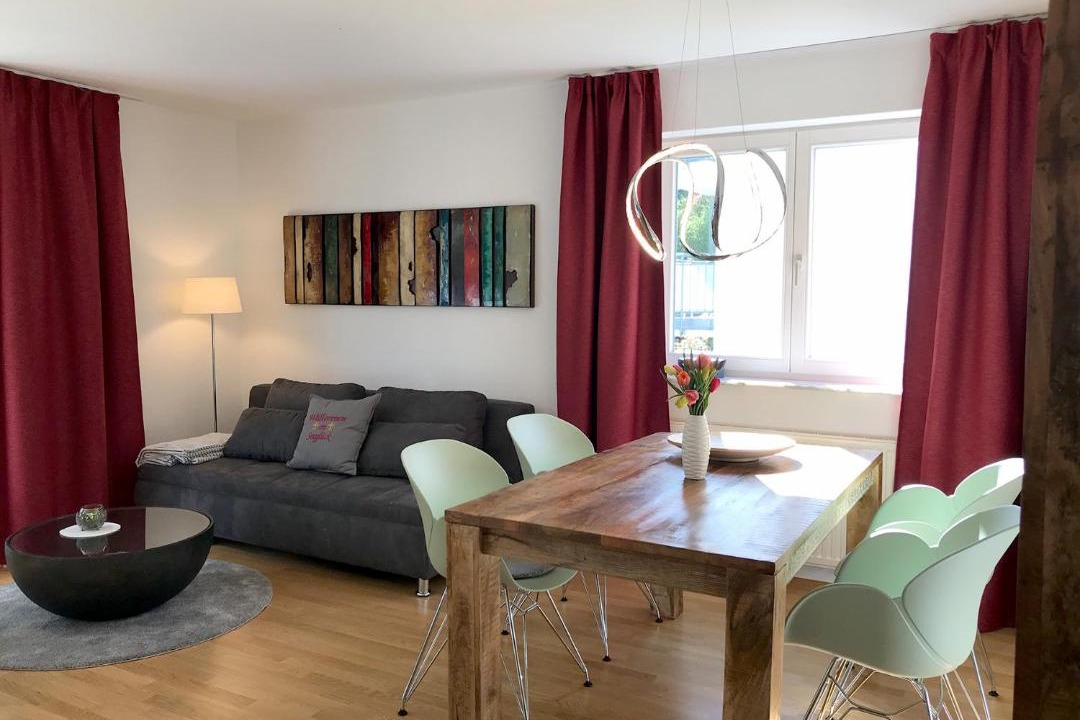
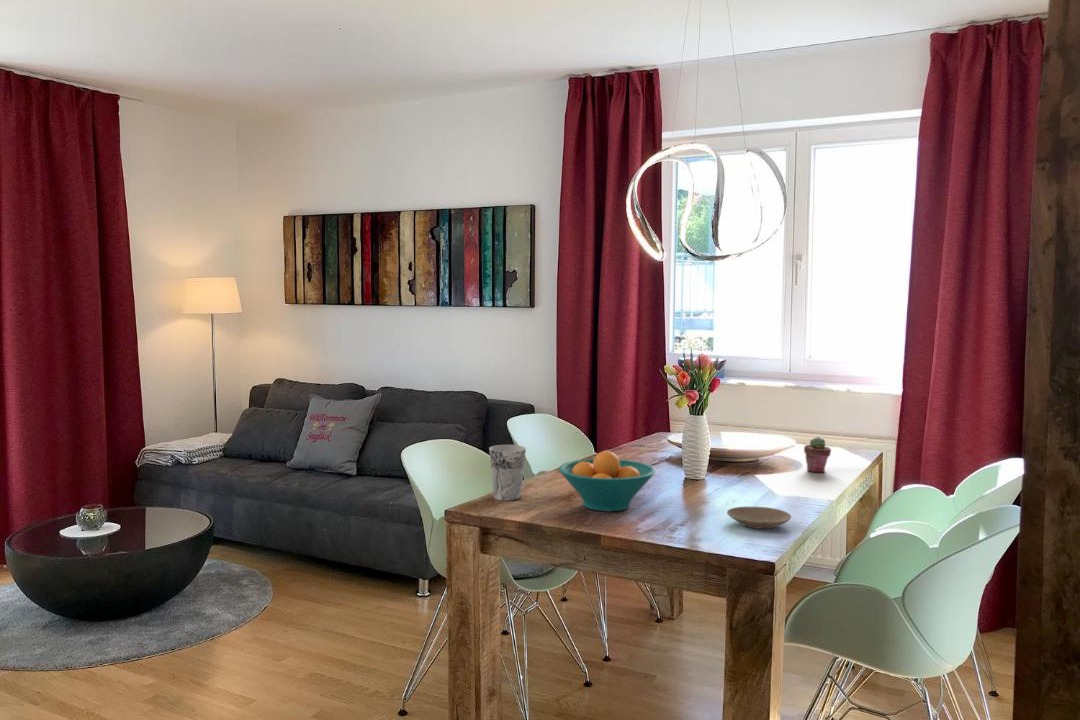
+ potted succulent [803,436,832,473]
+ fruit bowl [558,450,657,512]
+ plate [726,506,792,530]
+ cup [488,444,527,502]
